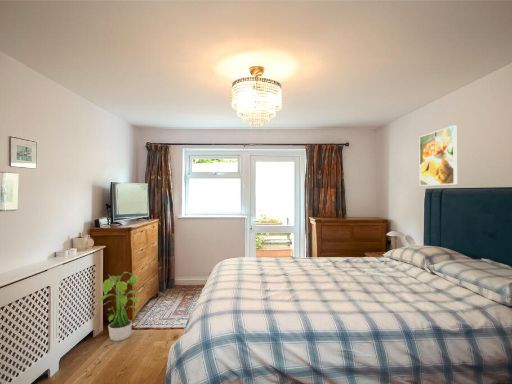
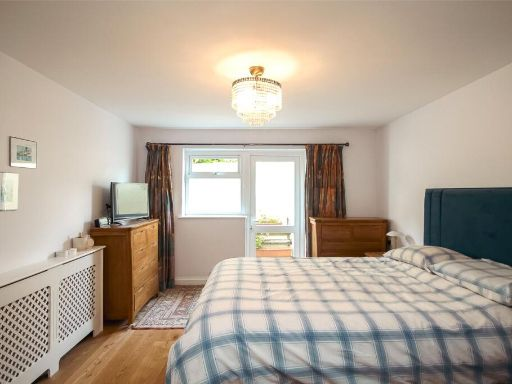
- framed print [418,124,459,187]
- potted plant [96,271,144,342]
